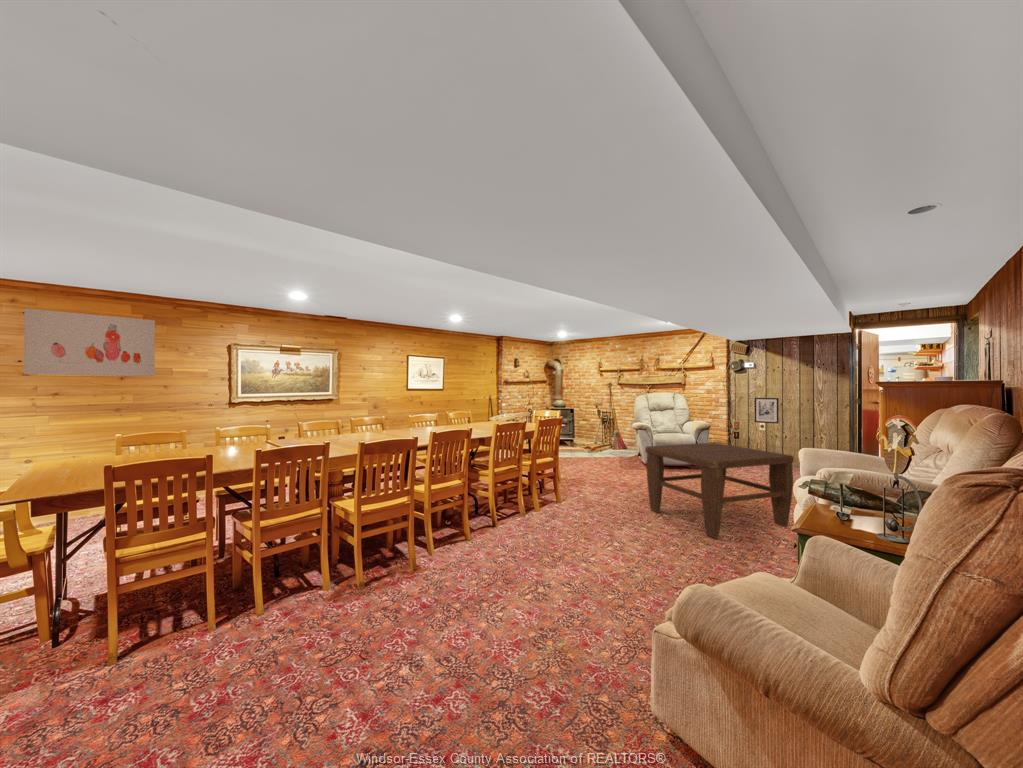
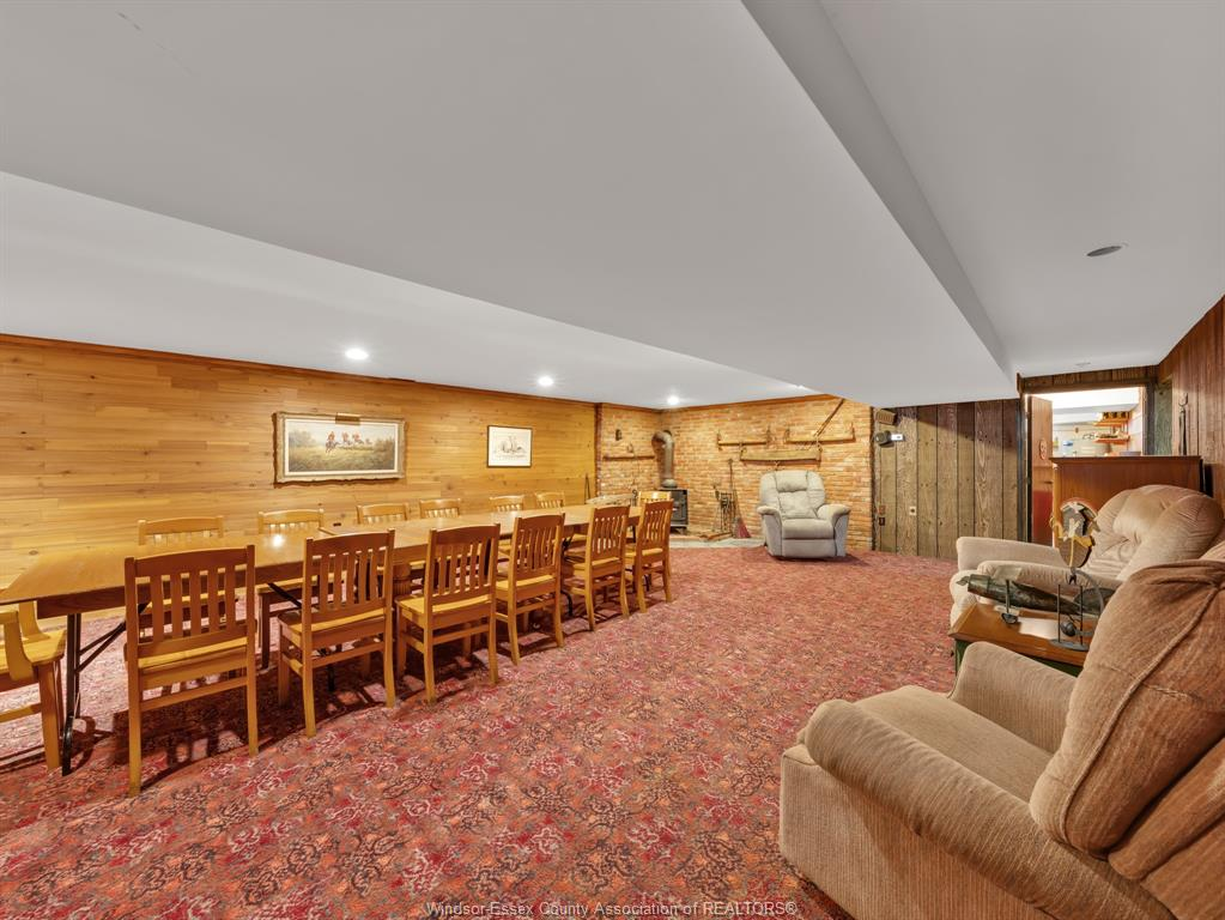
- wall art [754,397,780,424]
- wall art [23,307,156,377]
- coffee table [644,442,795,540]
